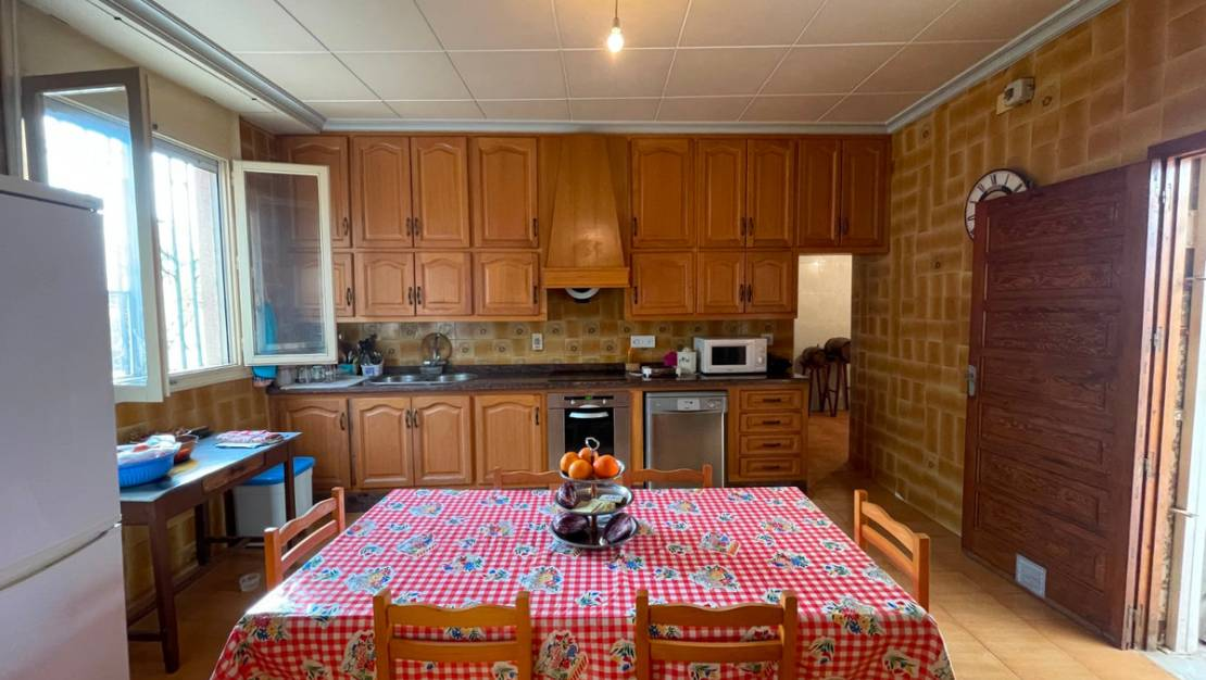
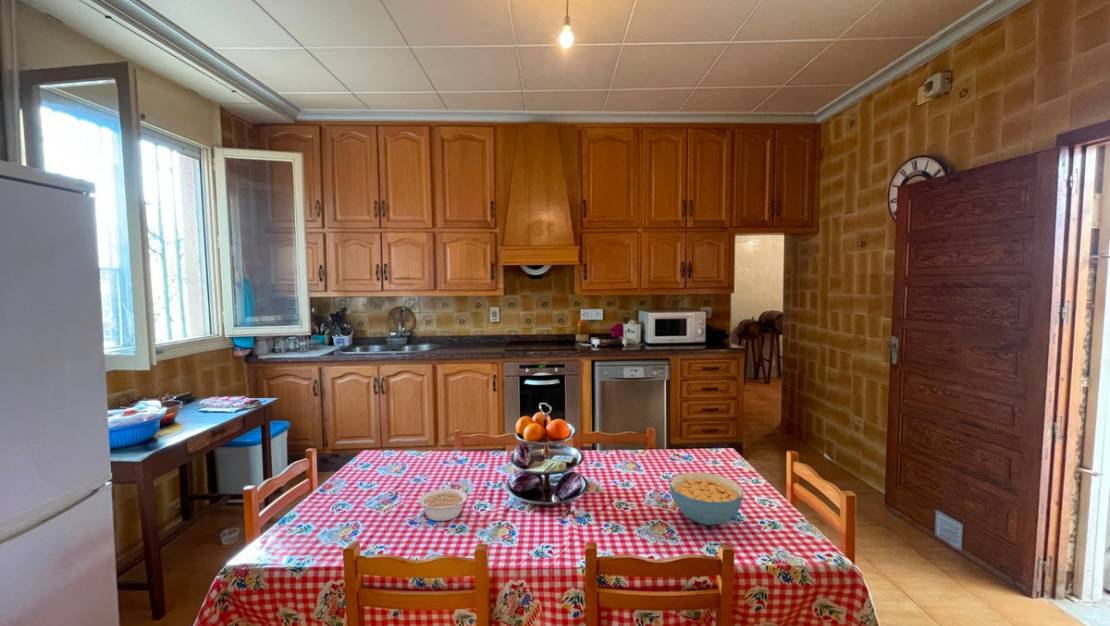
+ cereal bowl [668,471,744,526]
+ legume [418,488,468,522]
